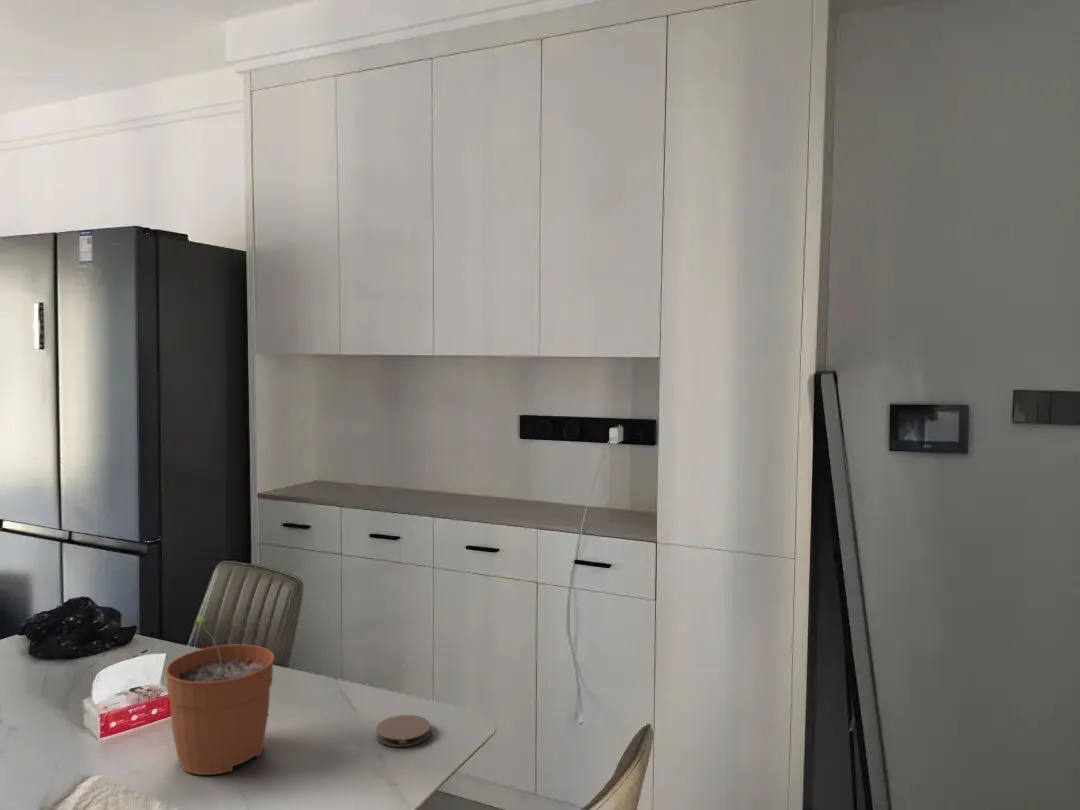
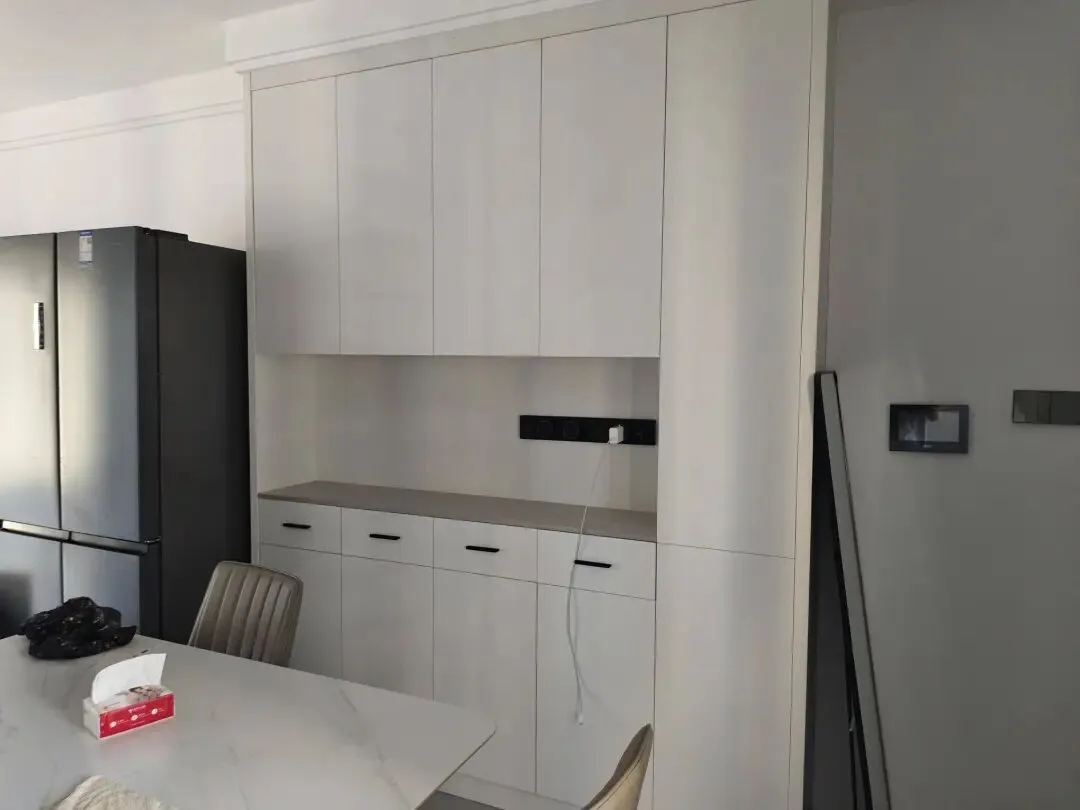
- plant pot [164,615,275,776]
- coaster [375,714,431,748]
